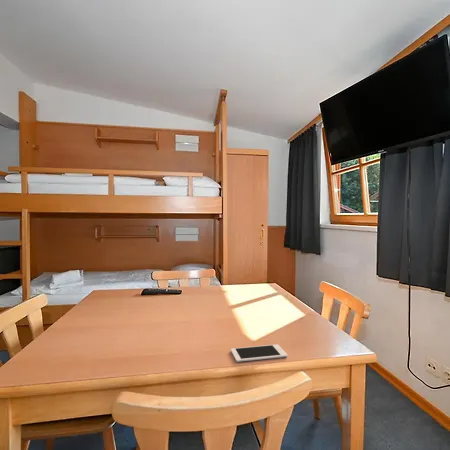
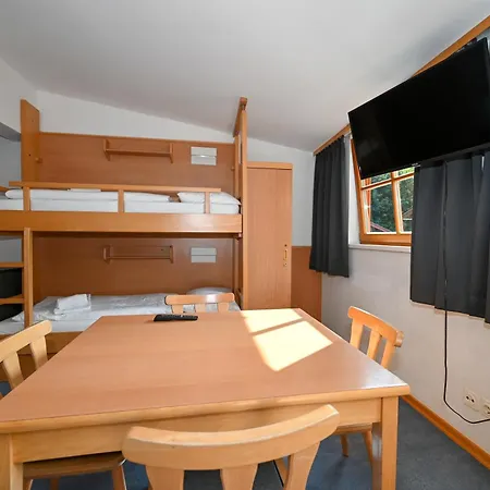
- cell phone [230,343,288,363]
